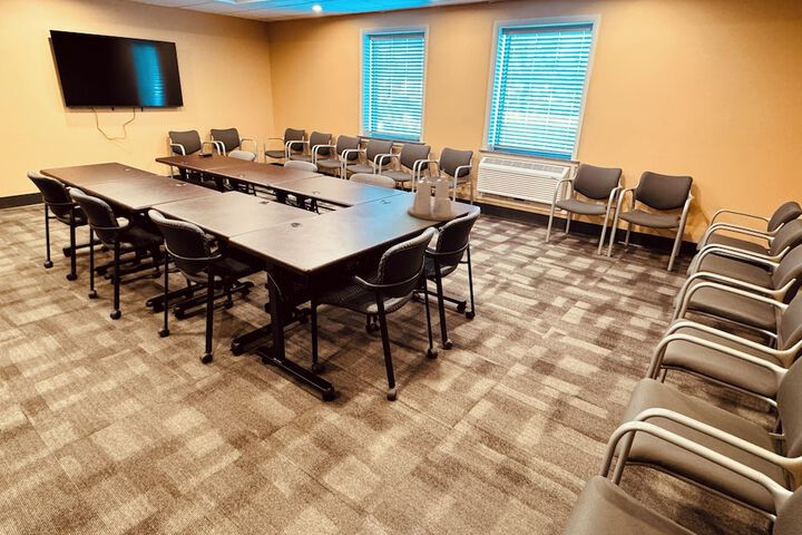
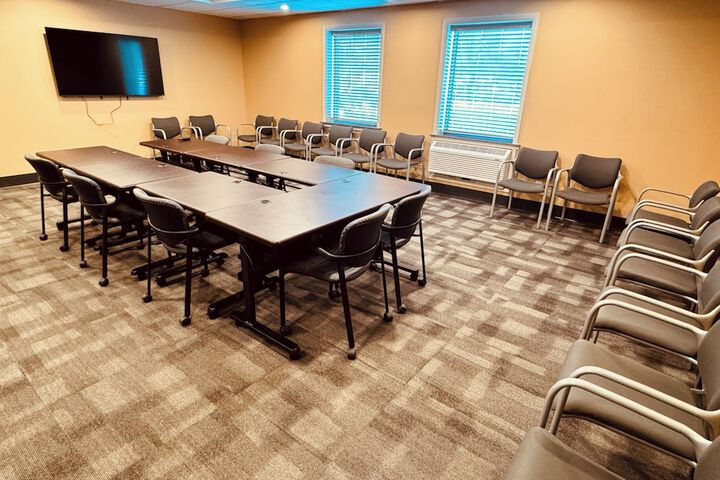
- condiment set [407,168,458,222]
